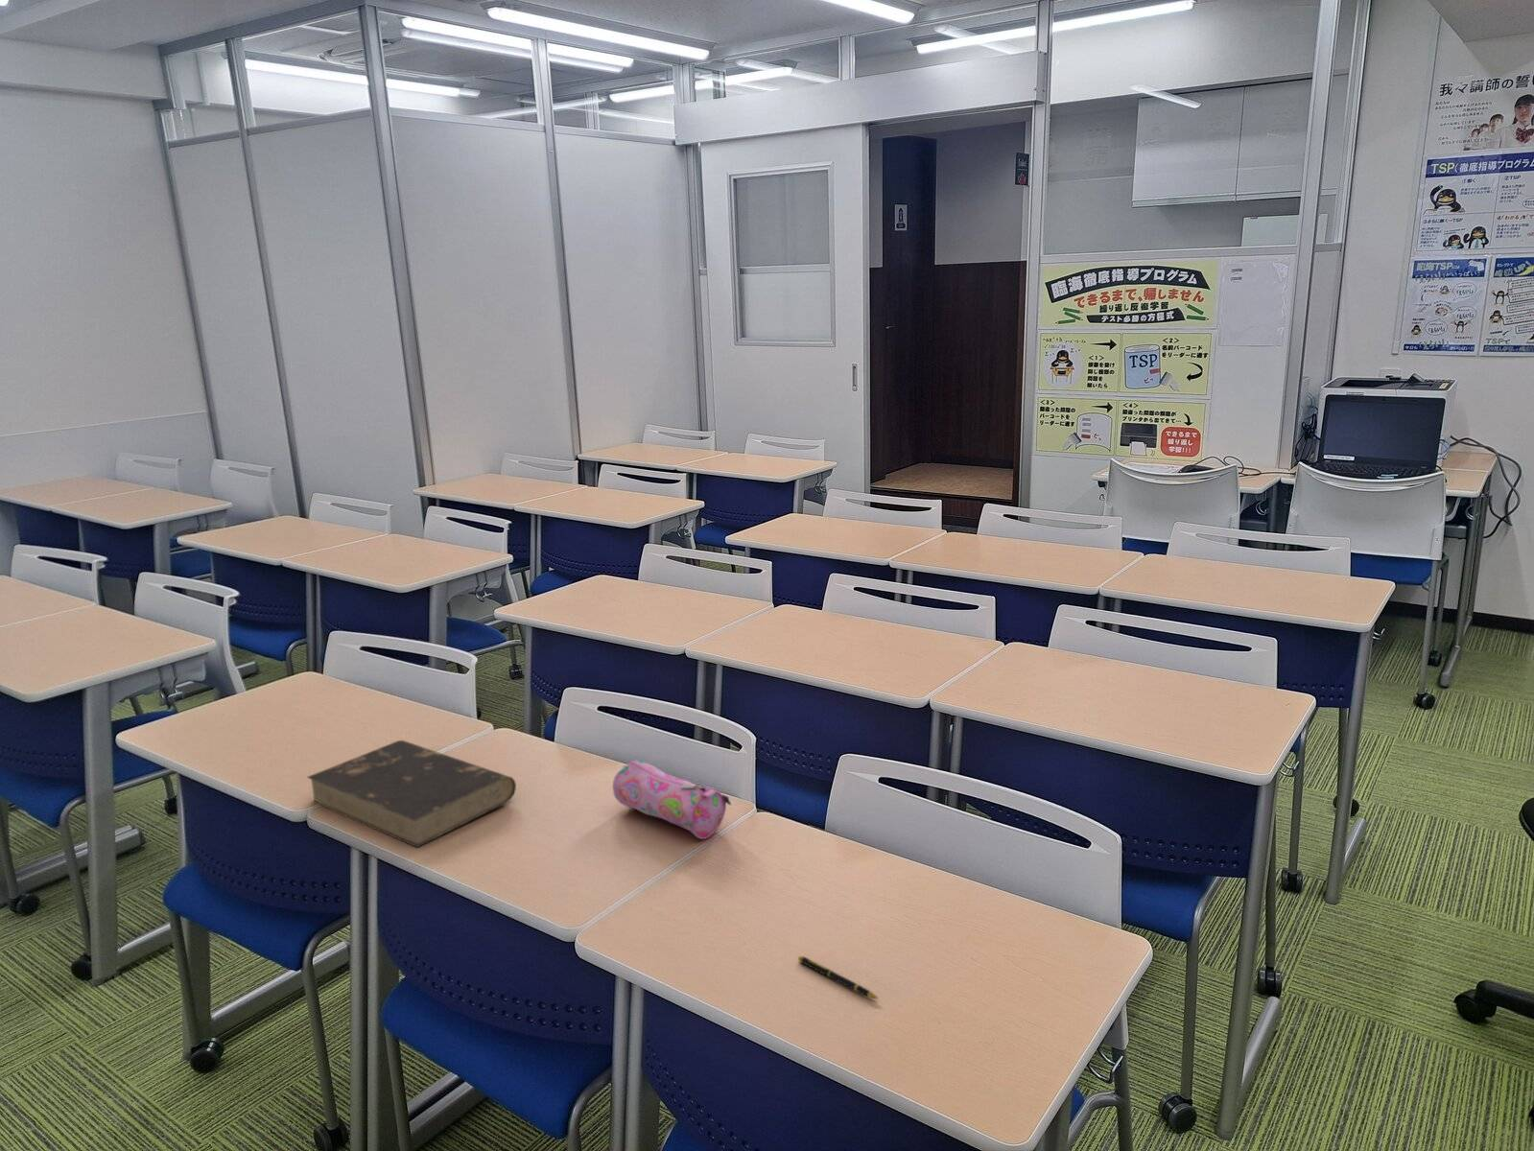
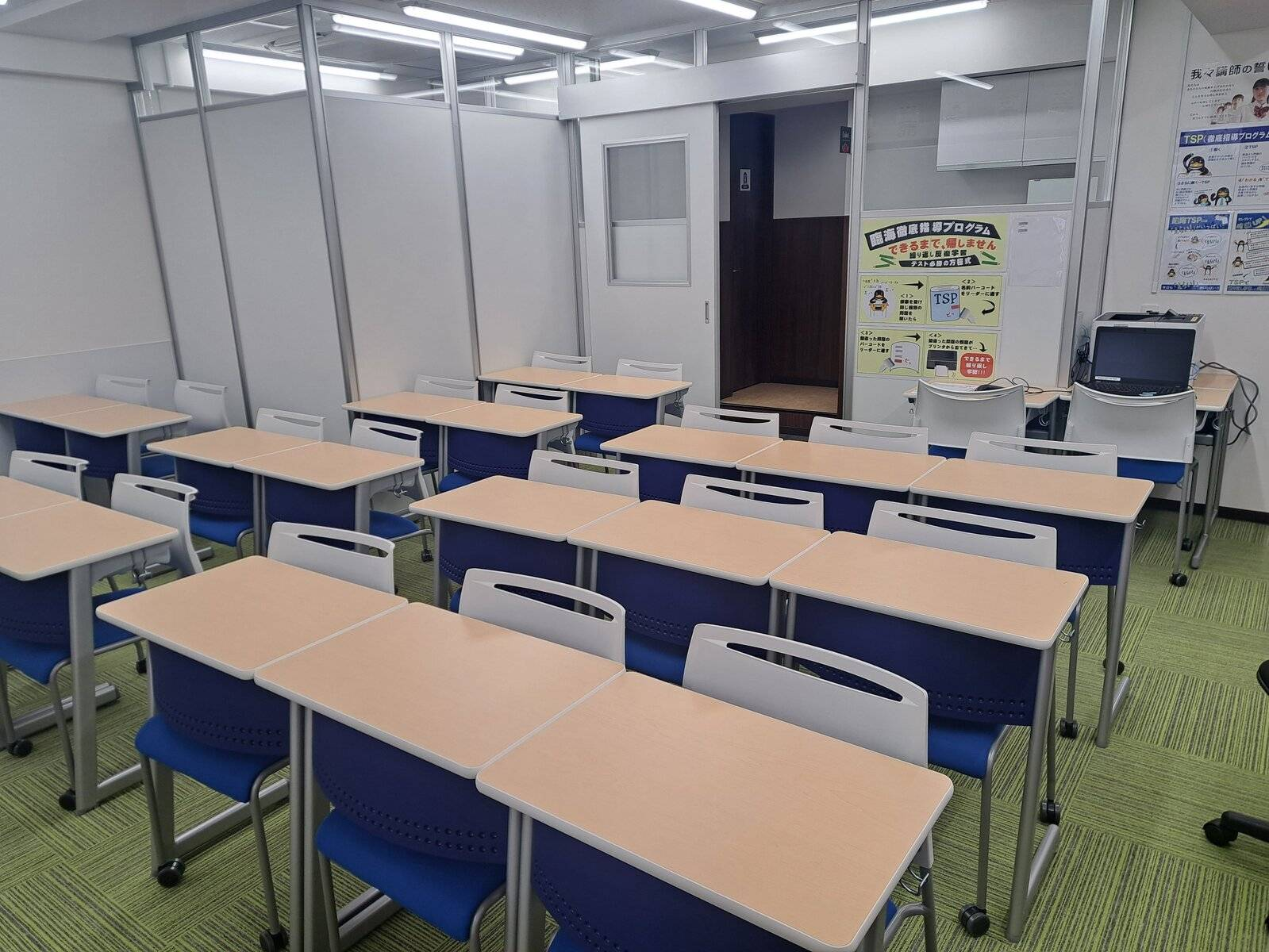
- pen [797,955,880,1000]
- pencil case [612,759,733,840]
- book [306,740,517,848]
